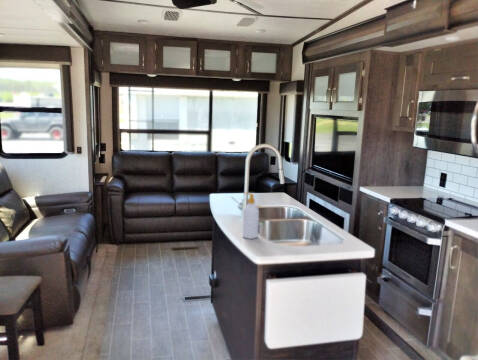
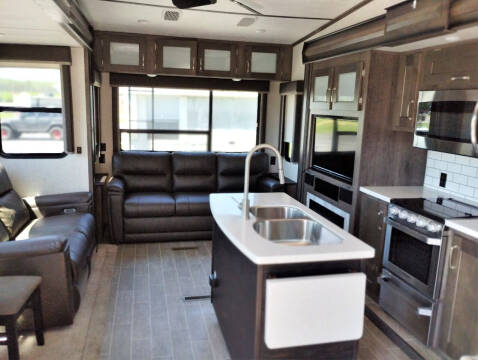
- soap bottle [241,191,260,240]
